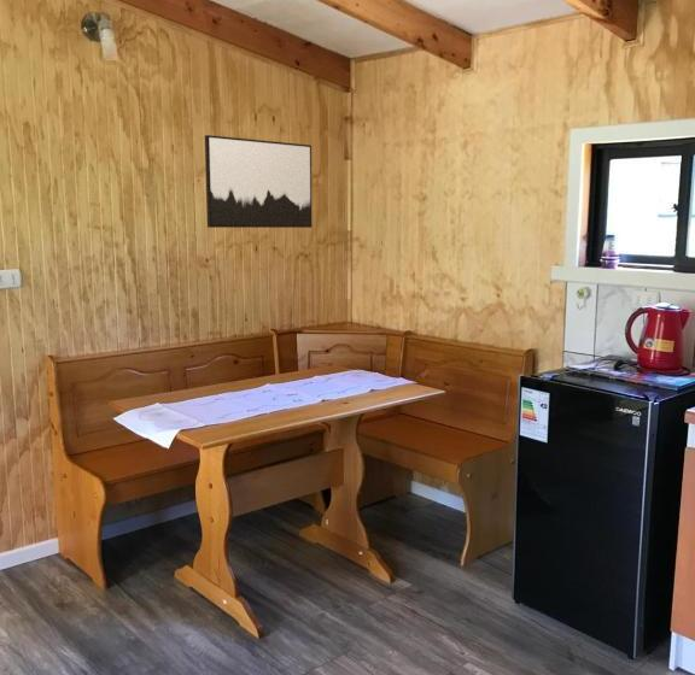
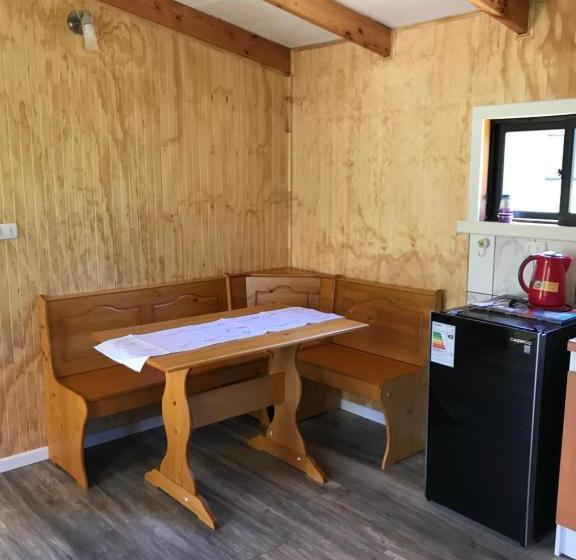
- wall art [204,134,313,229]
